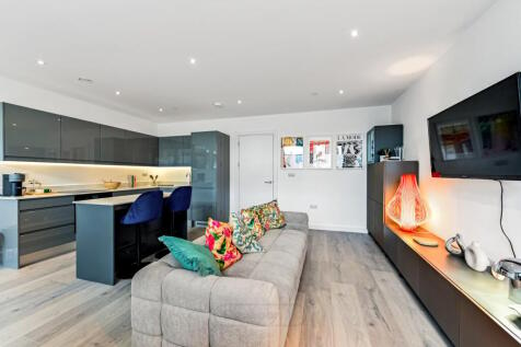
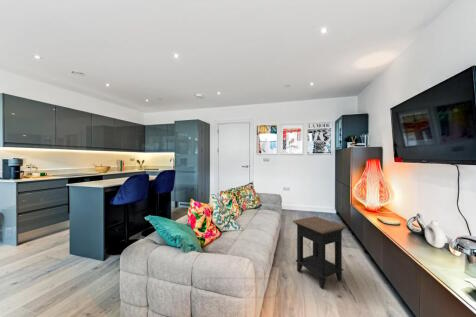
+ side table [292,215,348,289]
